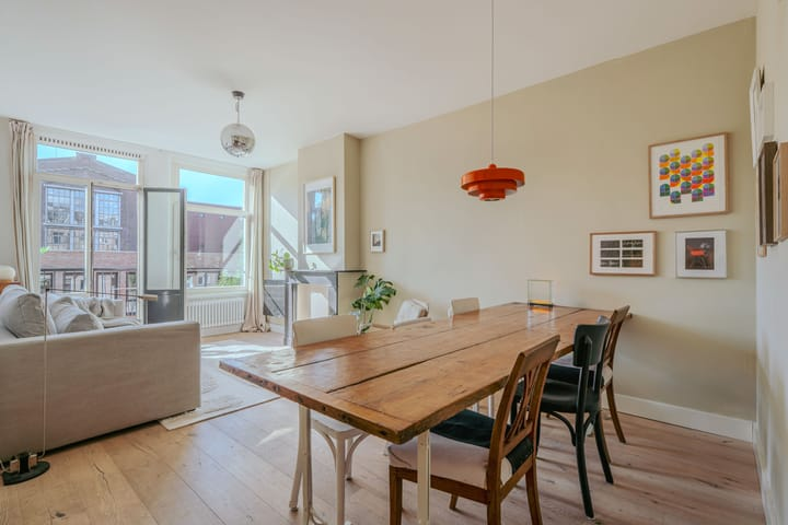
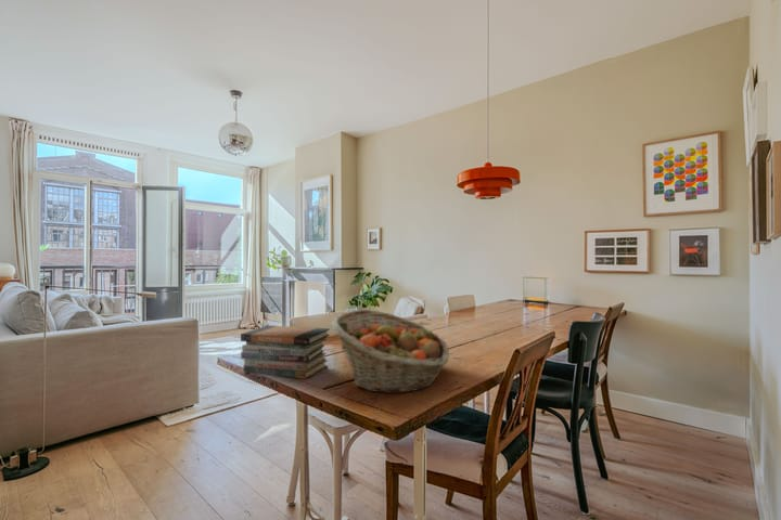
+ fruit basket [330,309,450,394]
+ book stack [240,324,331,380]
